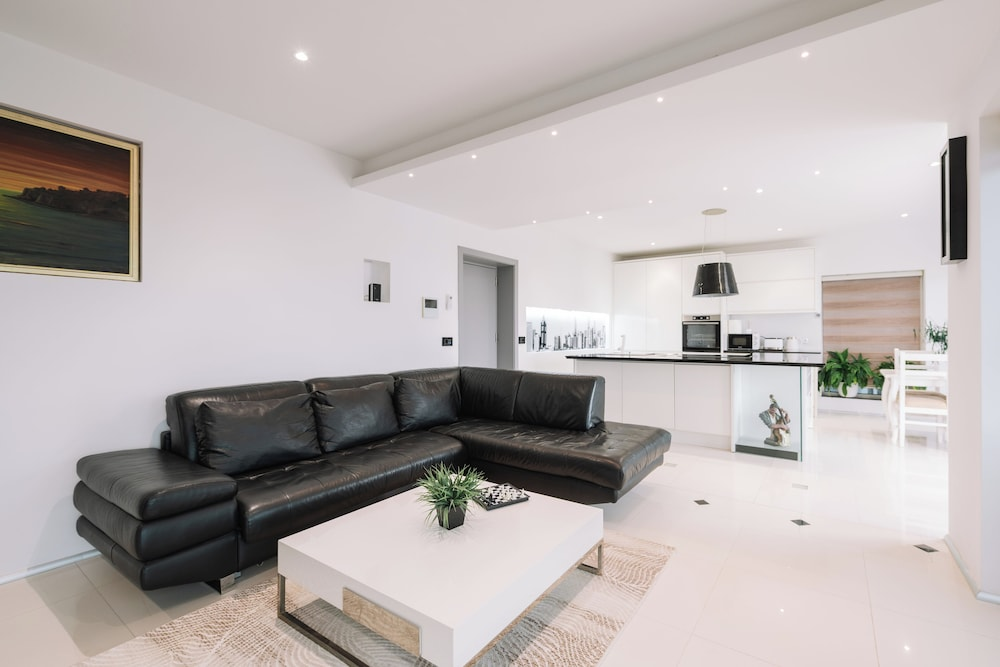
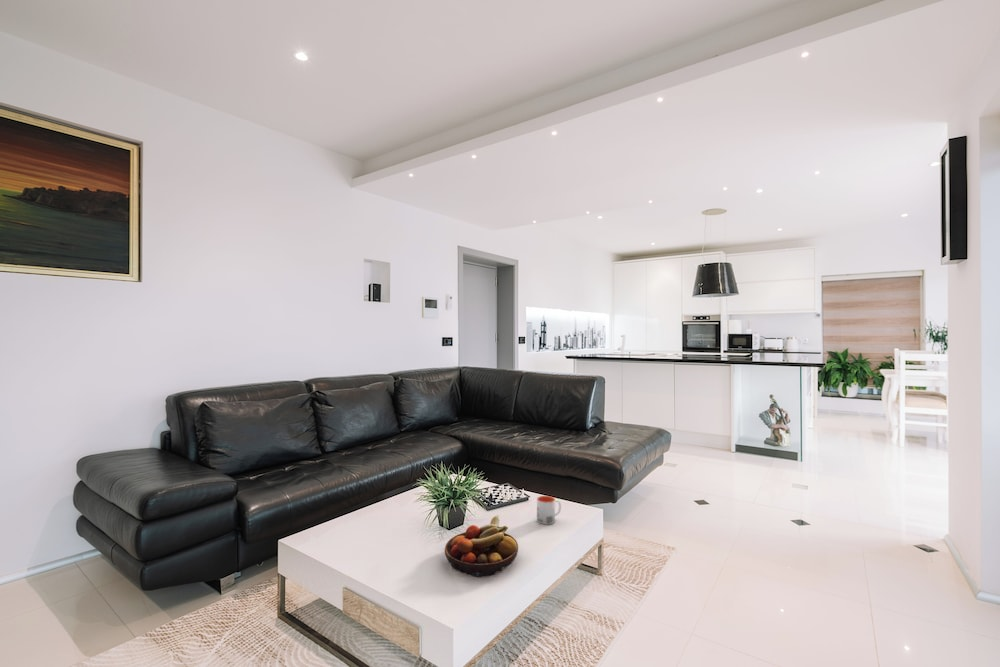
+ fruit bowl [444,514,519,578]
+ mug [536,495,562,525]
